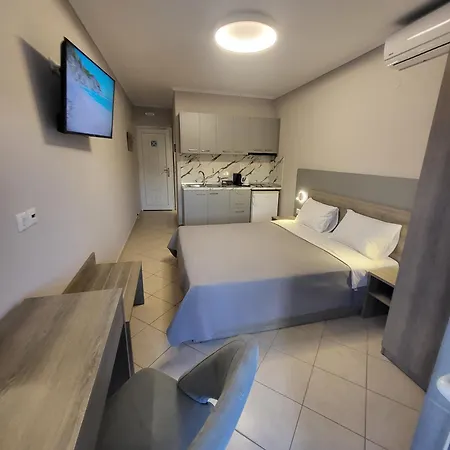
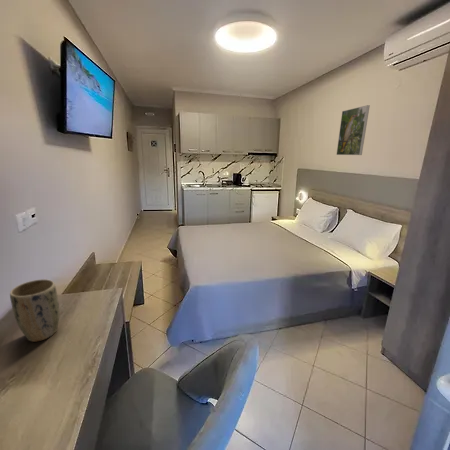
+ plant pot [9,278,60,343]
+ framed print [335,104,371,156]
